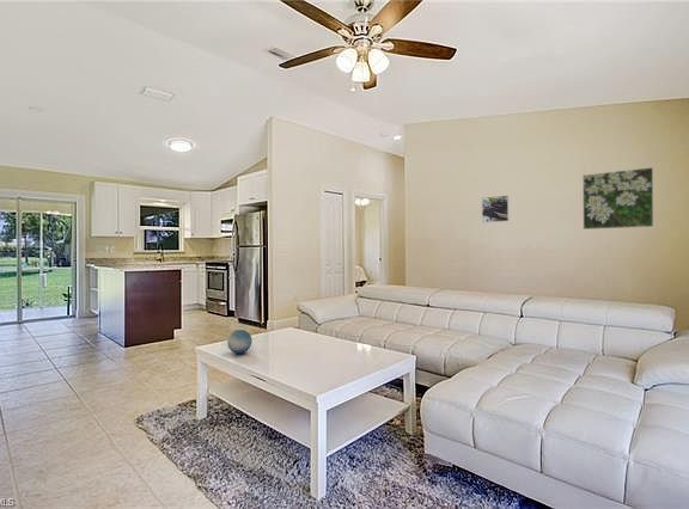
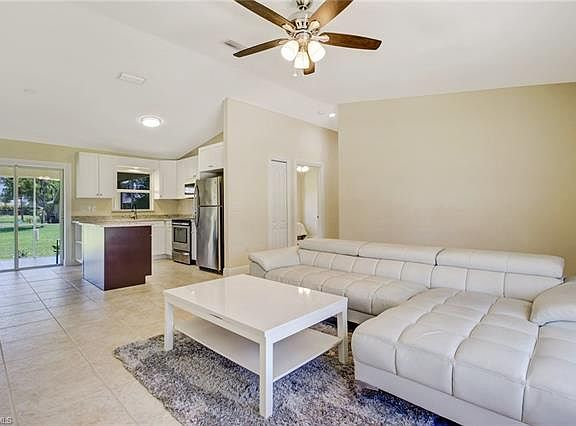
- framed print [581,166,654,231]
- decorative ball [226,329,254,355]
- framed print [481,195,510,223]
